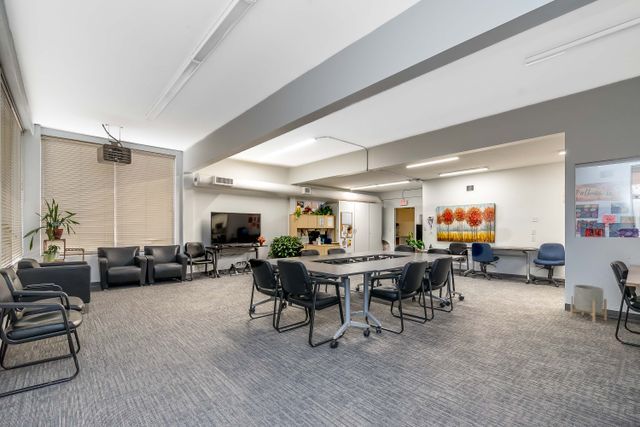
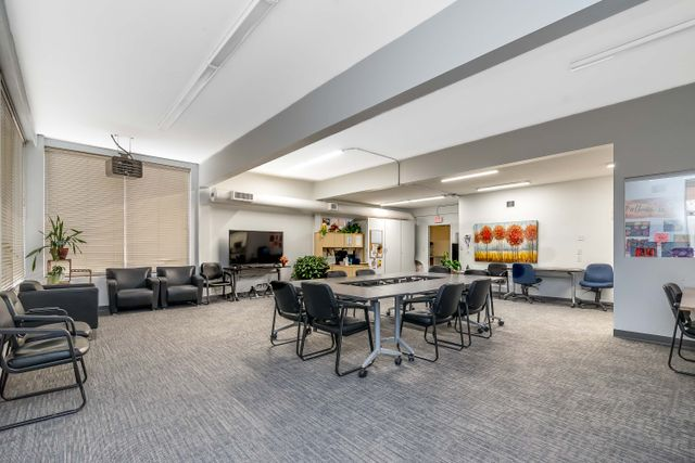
- planter [570,284,608,324]
